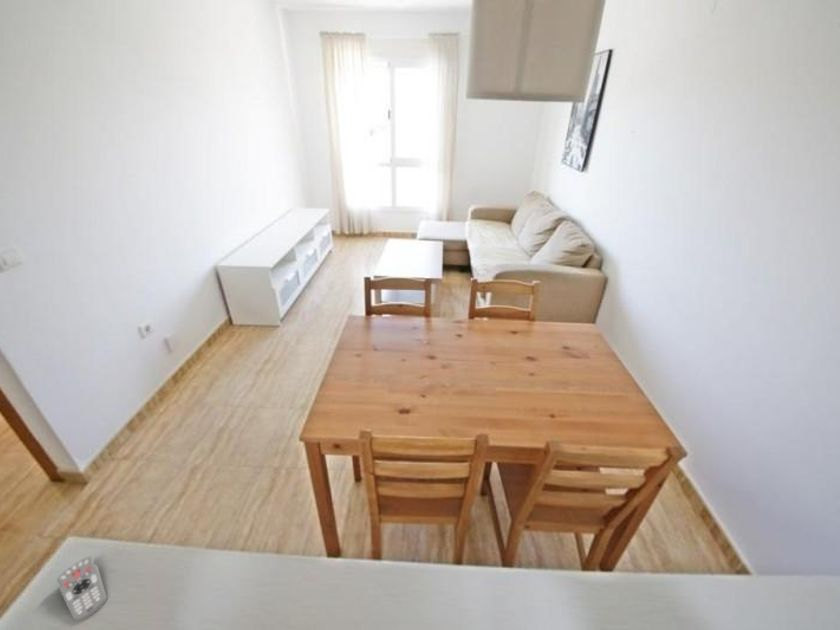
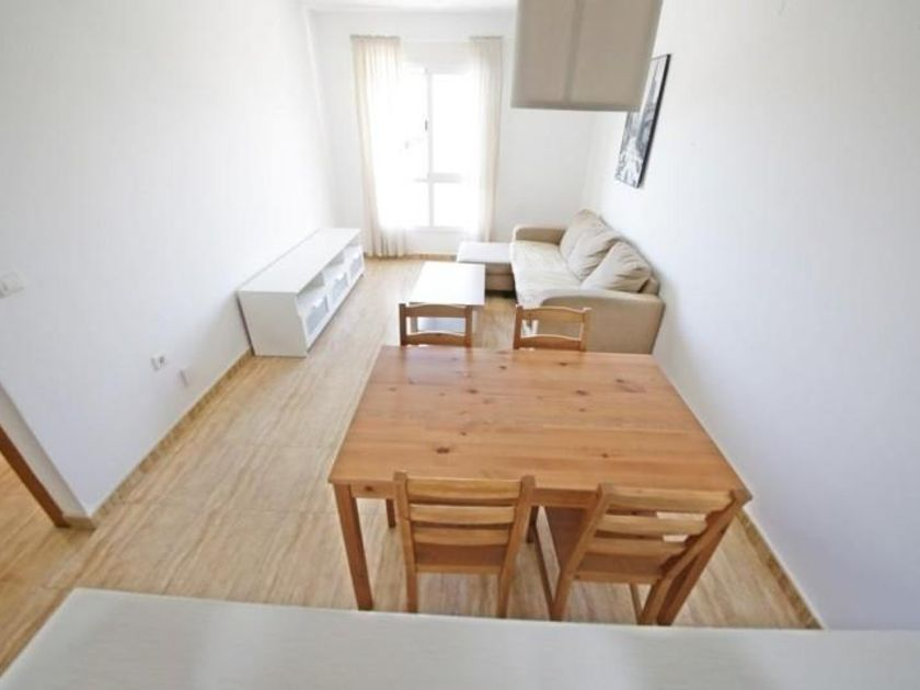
- remote control [56,555,108,623]
